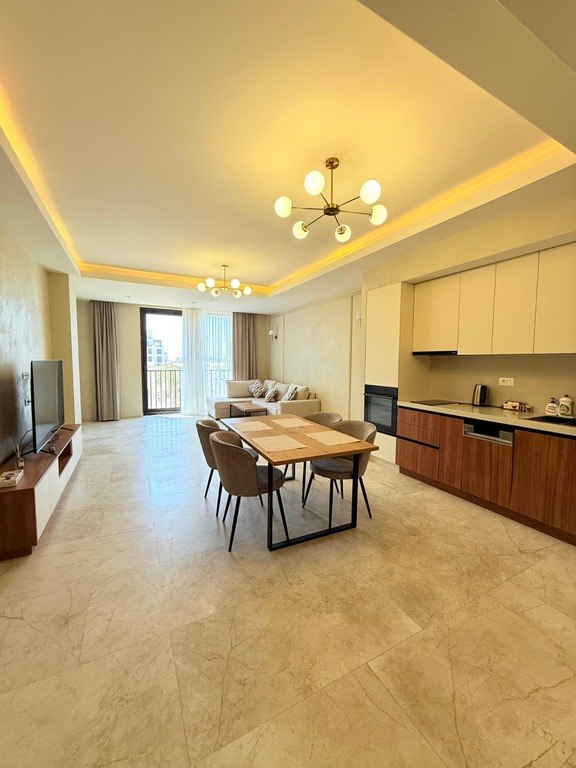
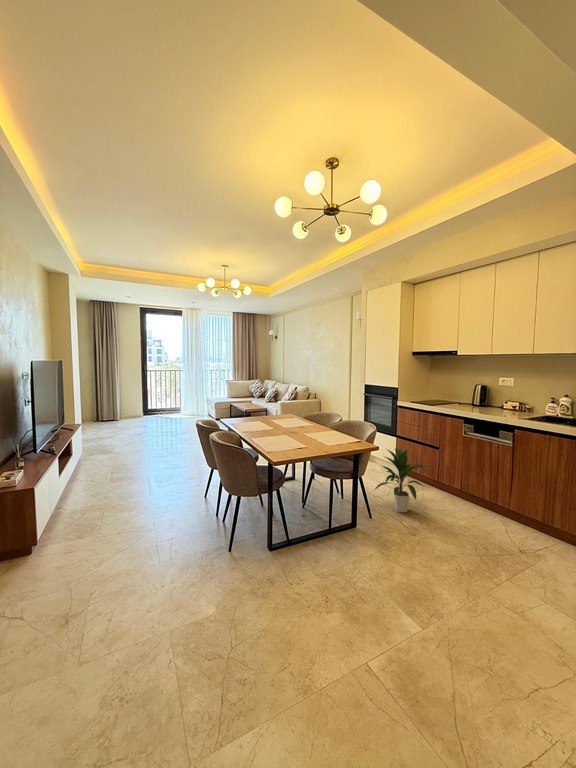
+ indoor plant [372,446,431,513]
